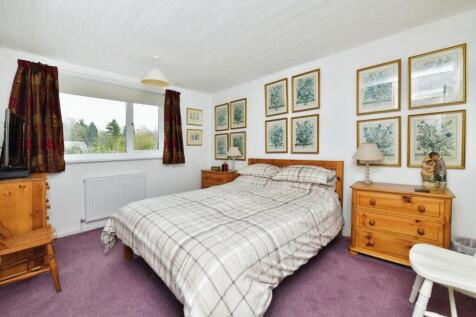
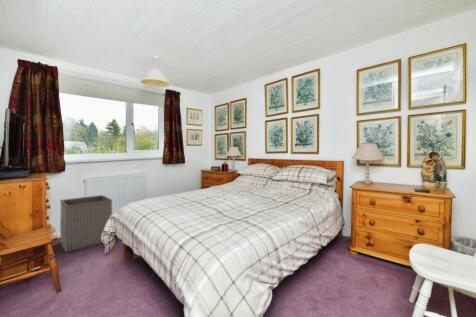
+ laundry basket [59,194,114,254]
